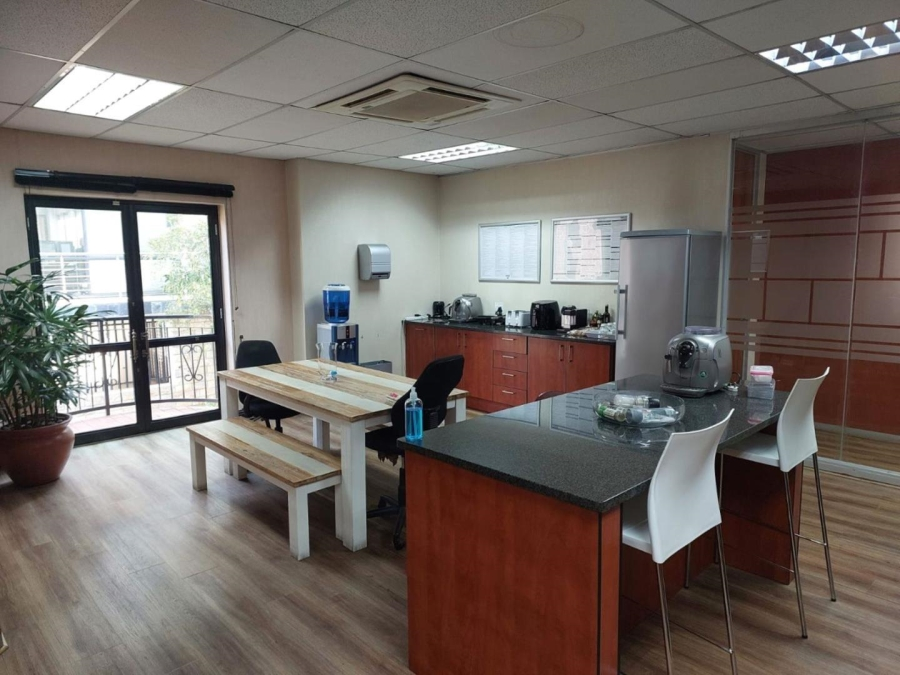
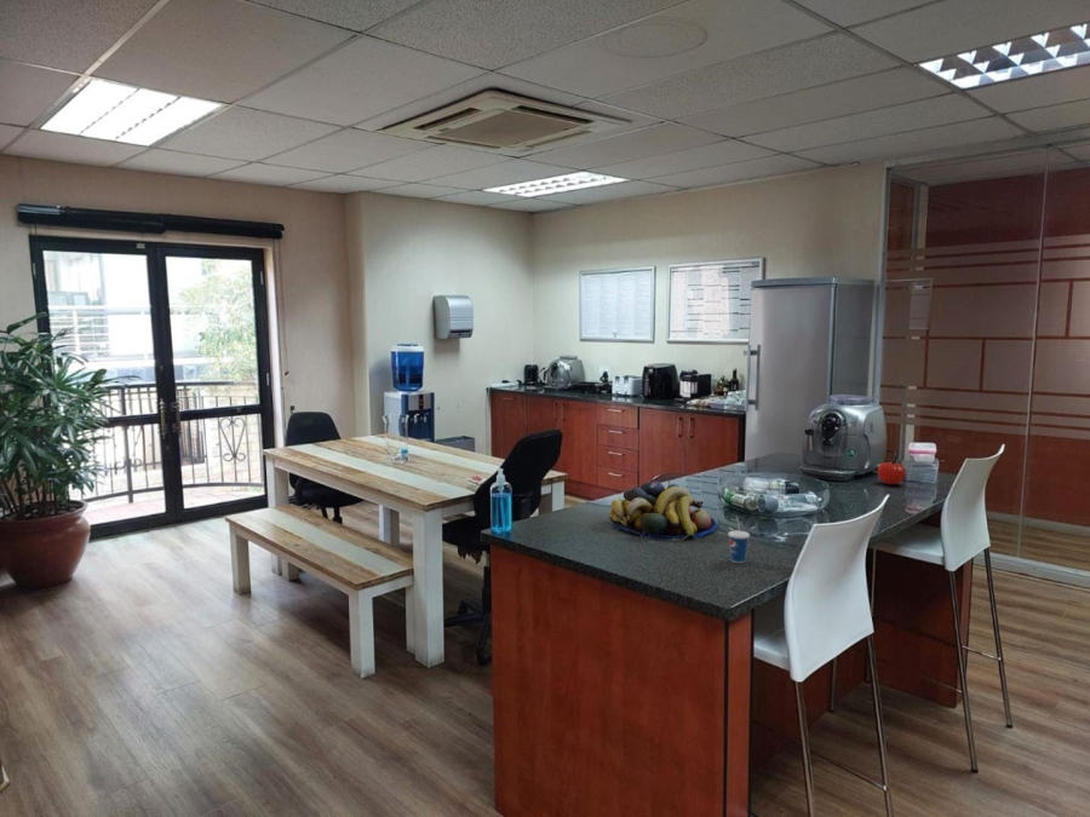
+ fruit [877,459,907,485]
+ fruit bowl [608,481,718,542]
+ cup [727,516,751,564]
